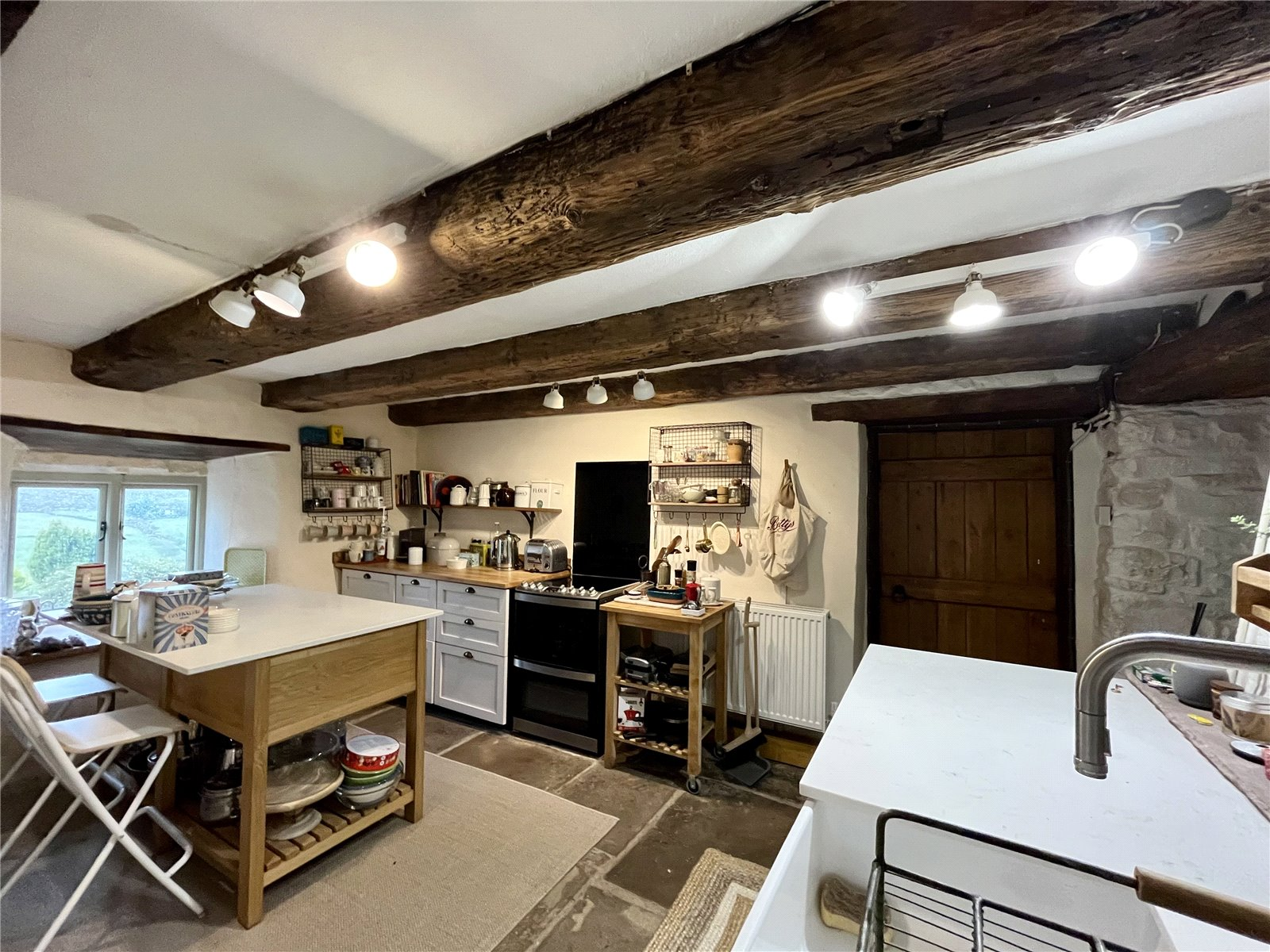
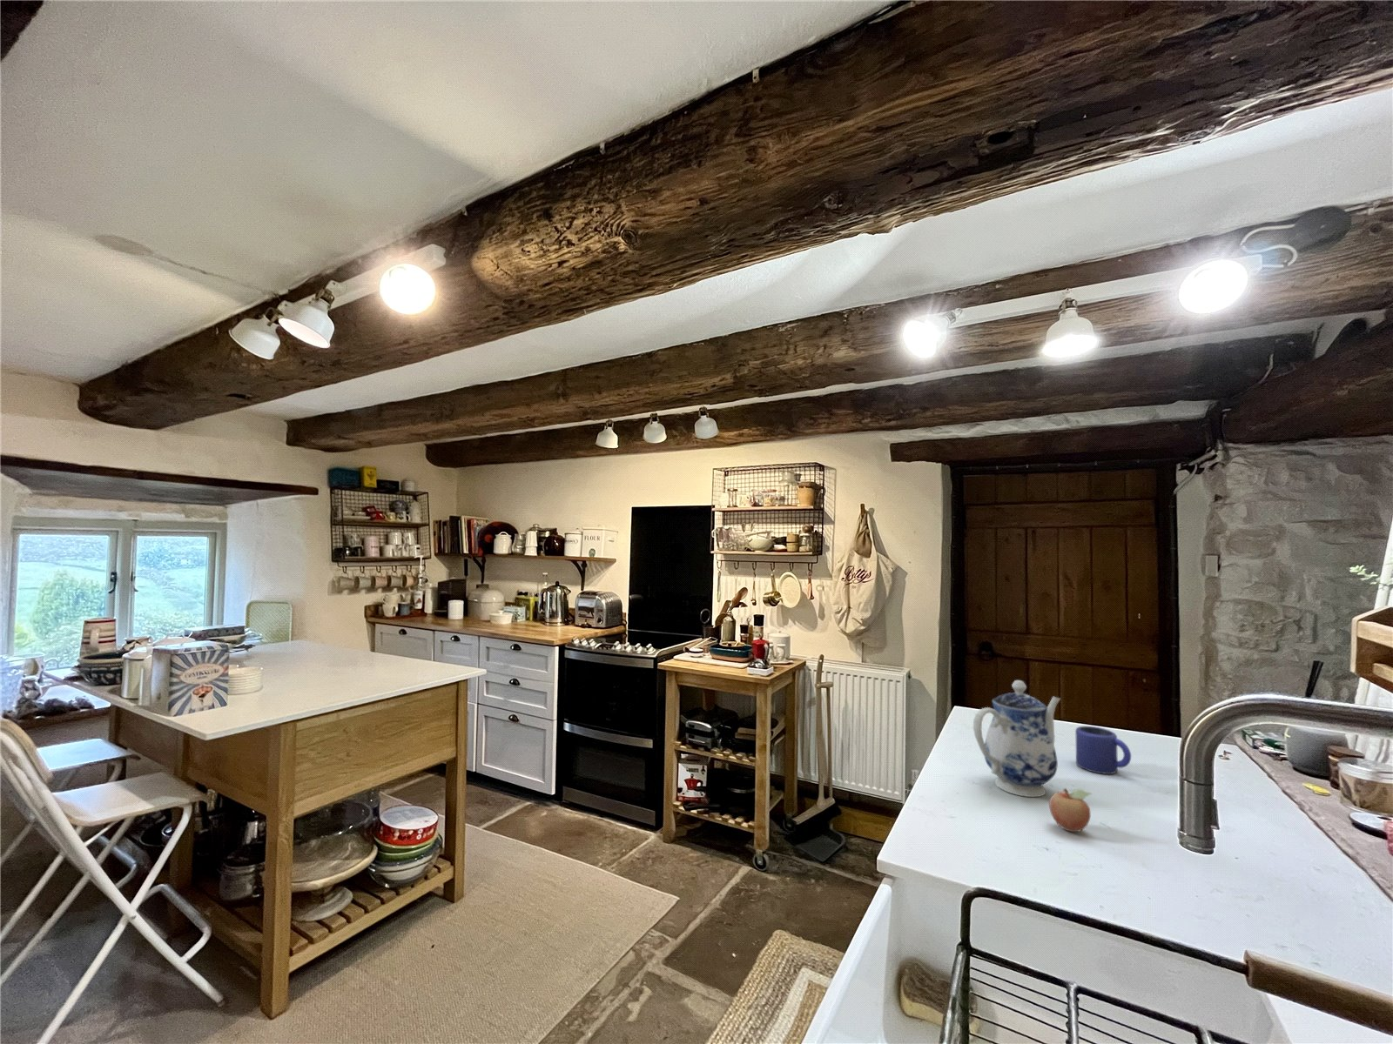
+ fruit [1049,787,1094,832]
+ teapot [973,680,1062,797]
+ mug [1074,726,1132,775]
